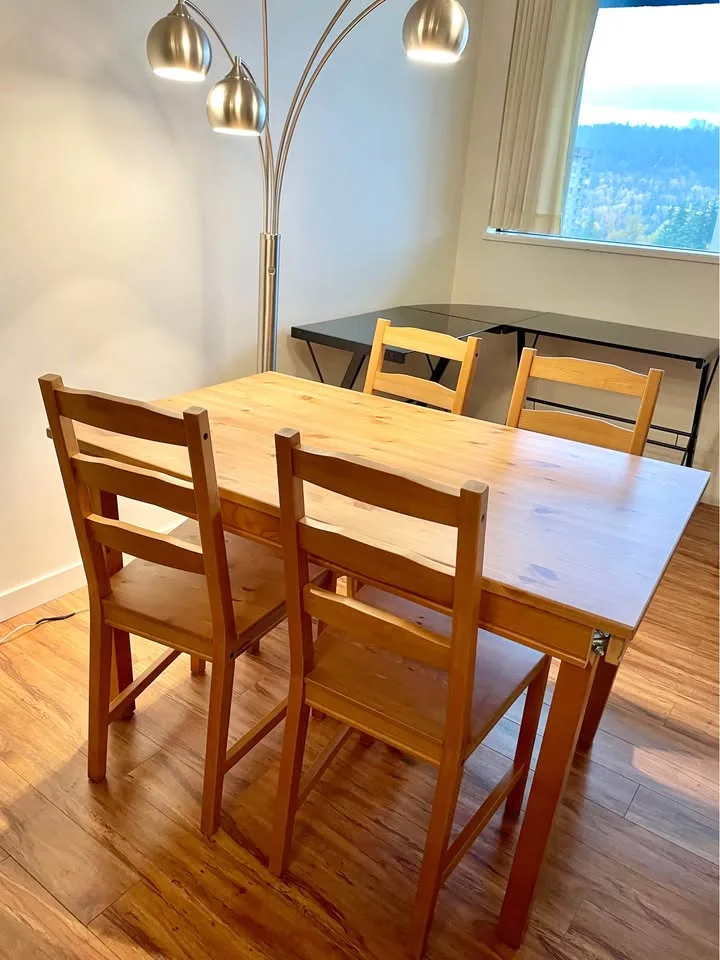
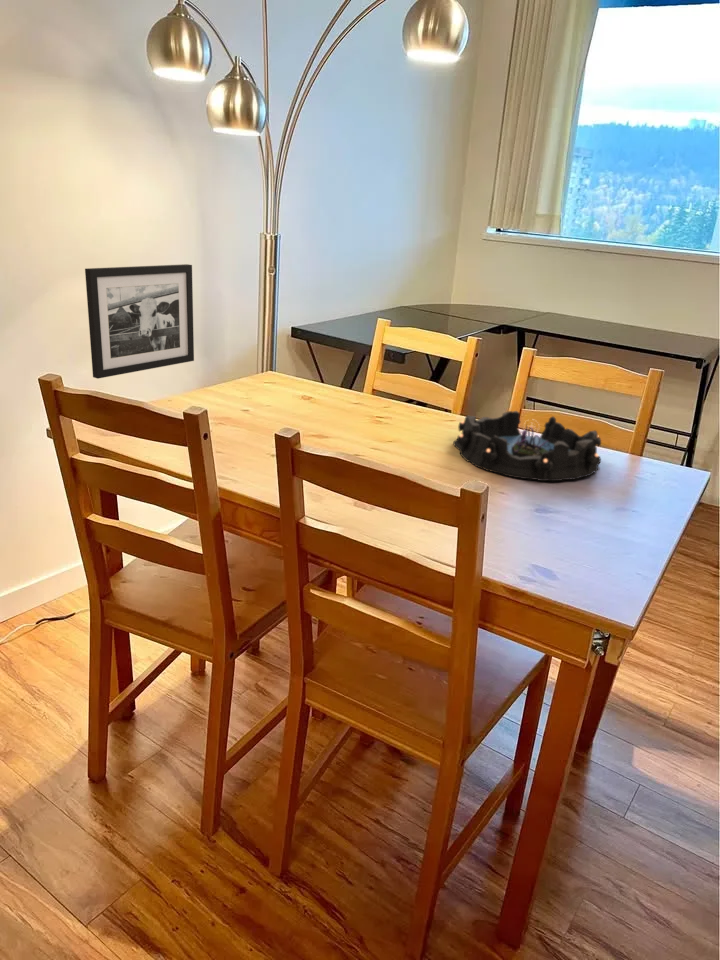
+ picture frame [84,263,195,380]
+ decorative bowl [452,410,602,482]
